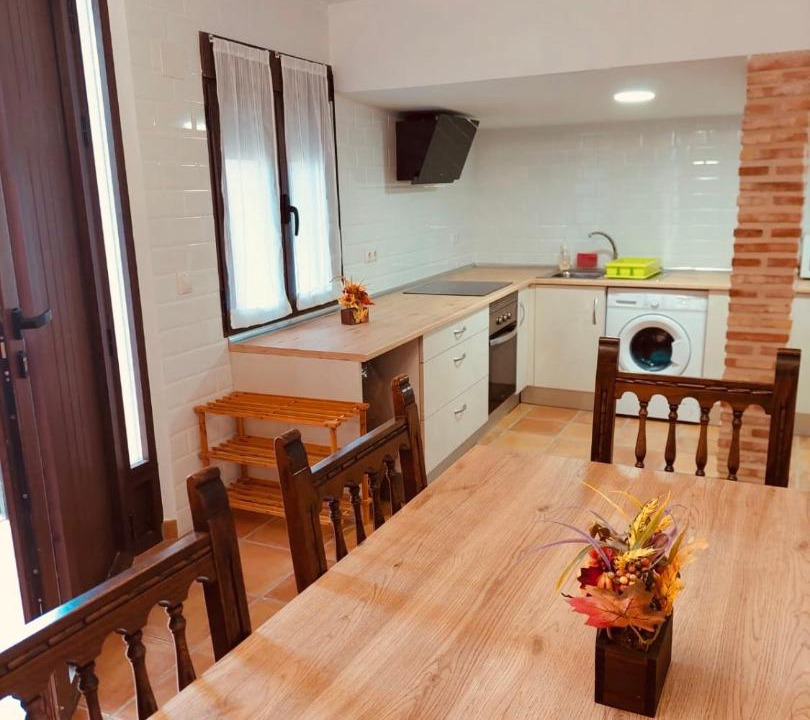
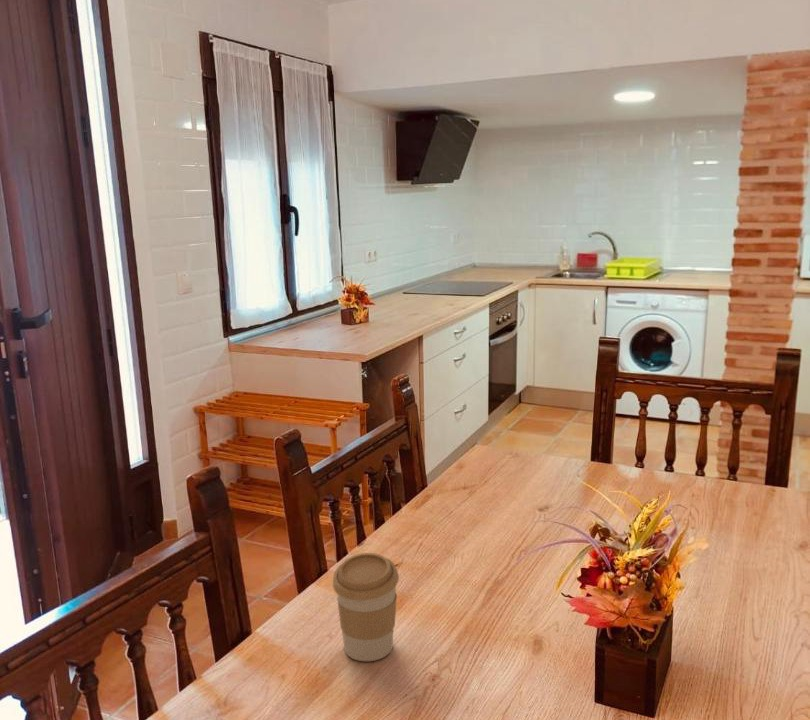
+ coffee cup [332,552,400,662]
